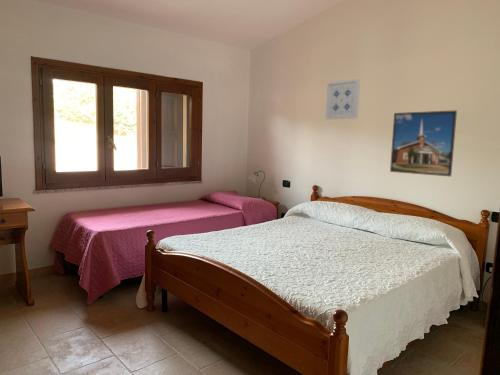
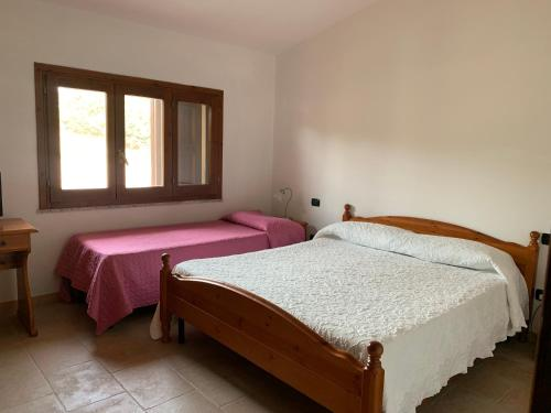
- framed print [389,109,458,177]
- wall art [325,78,361,120]
